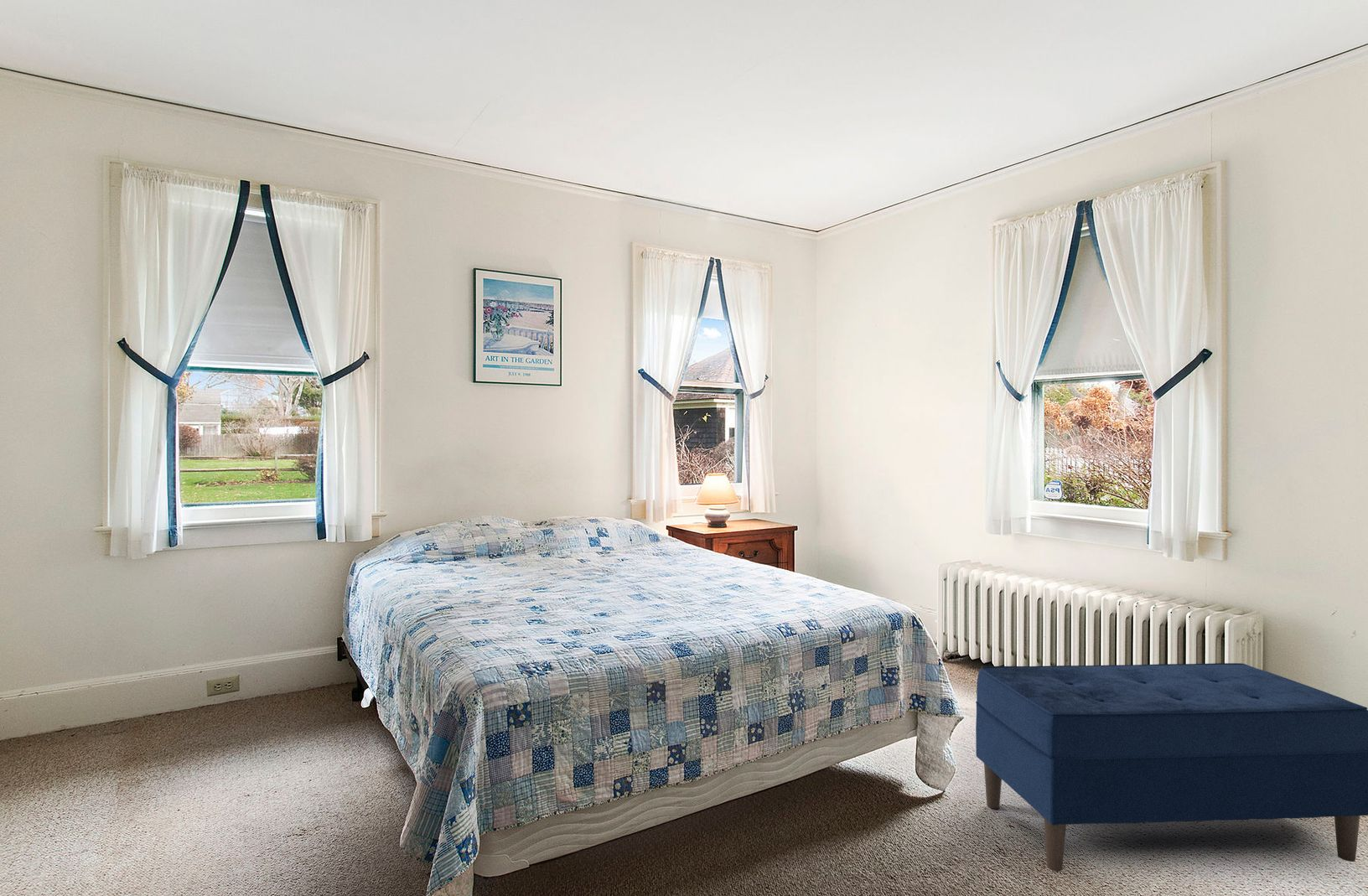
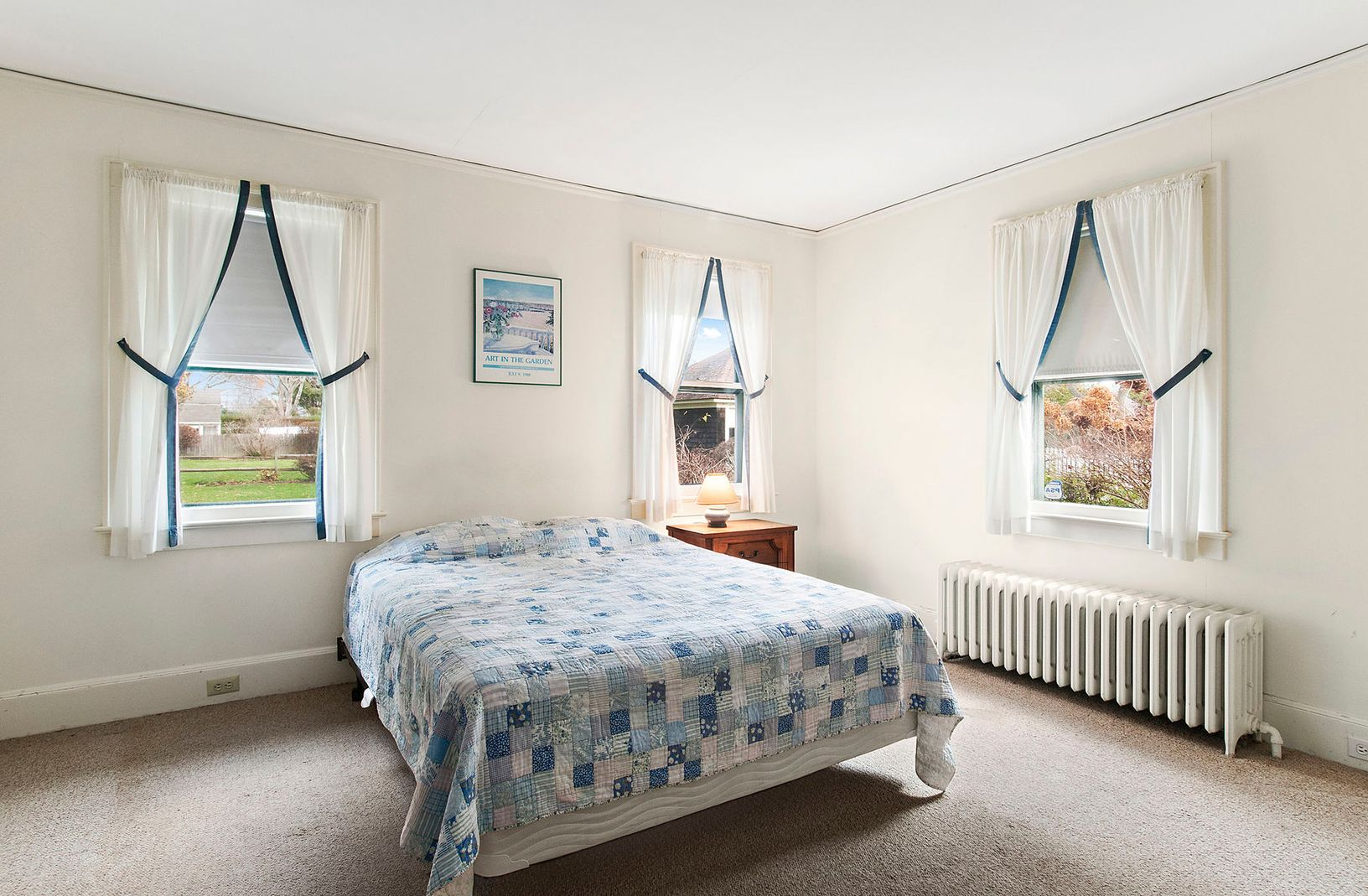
- bench [975,662,1368,872]
